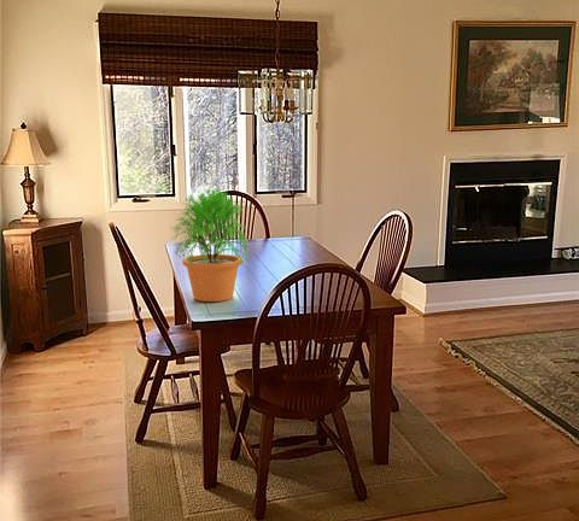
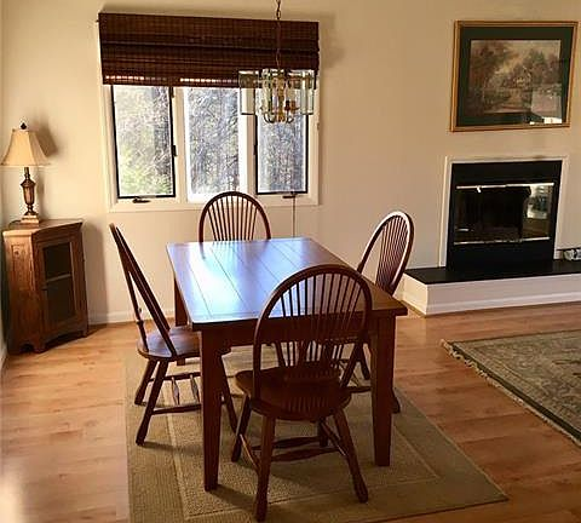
- potted plant [170,188,251,303]
